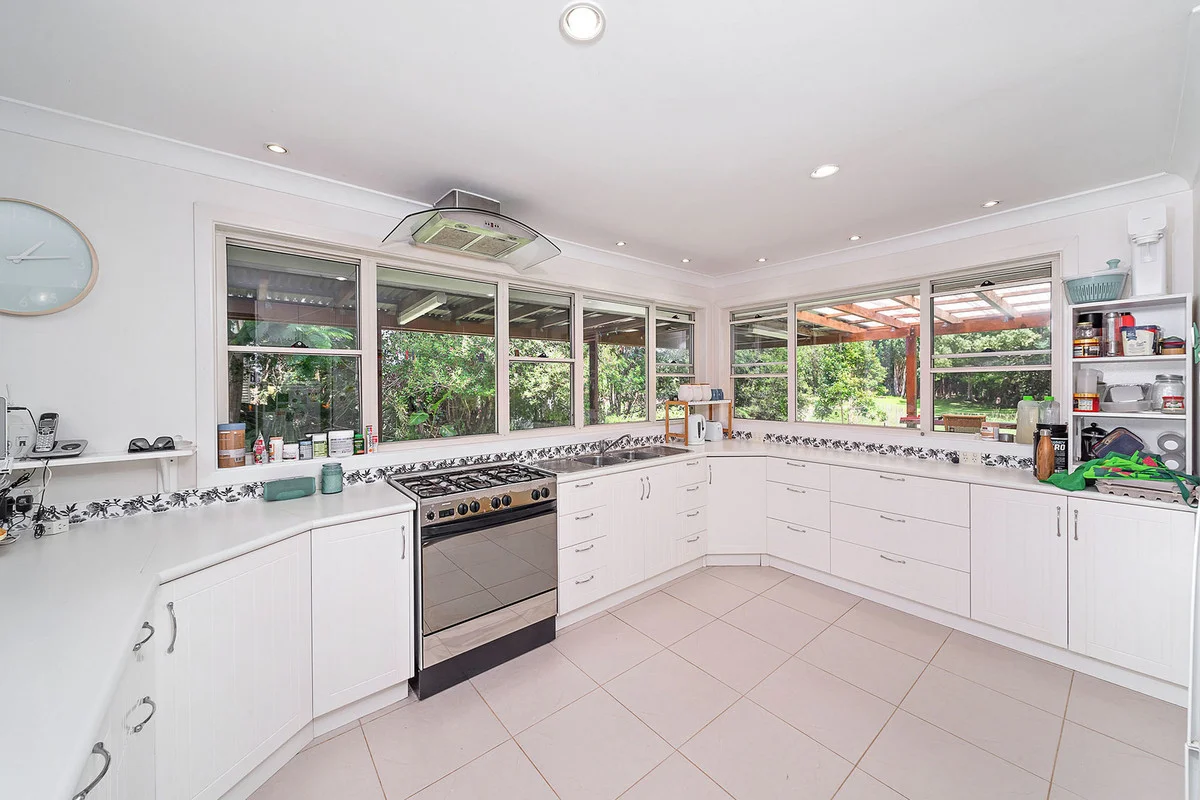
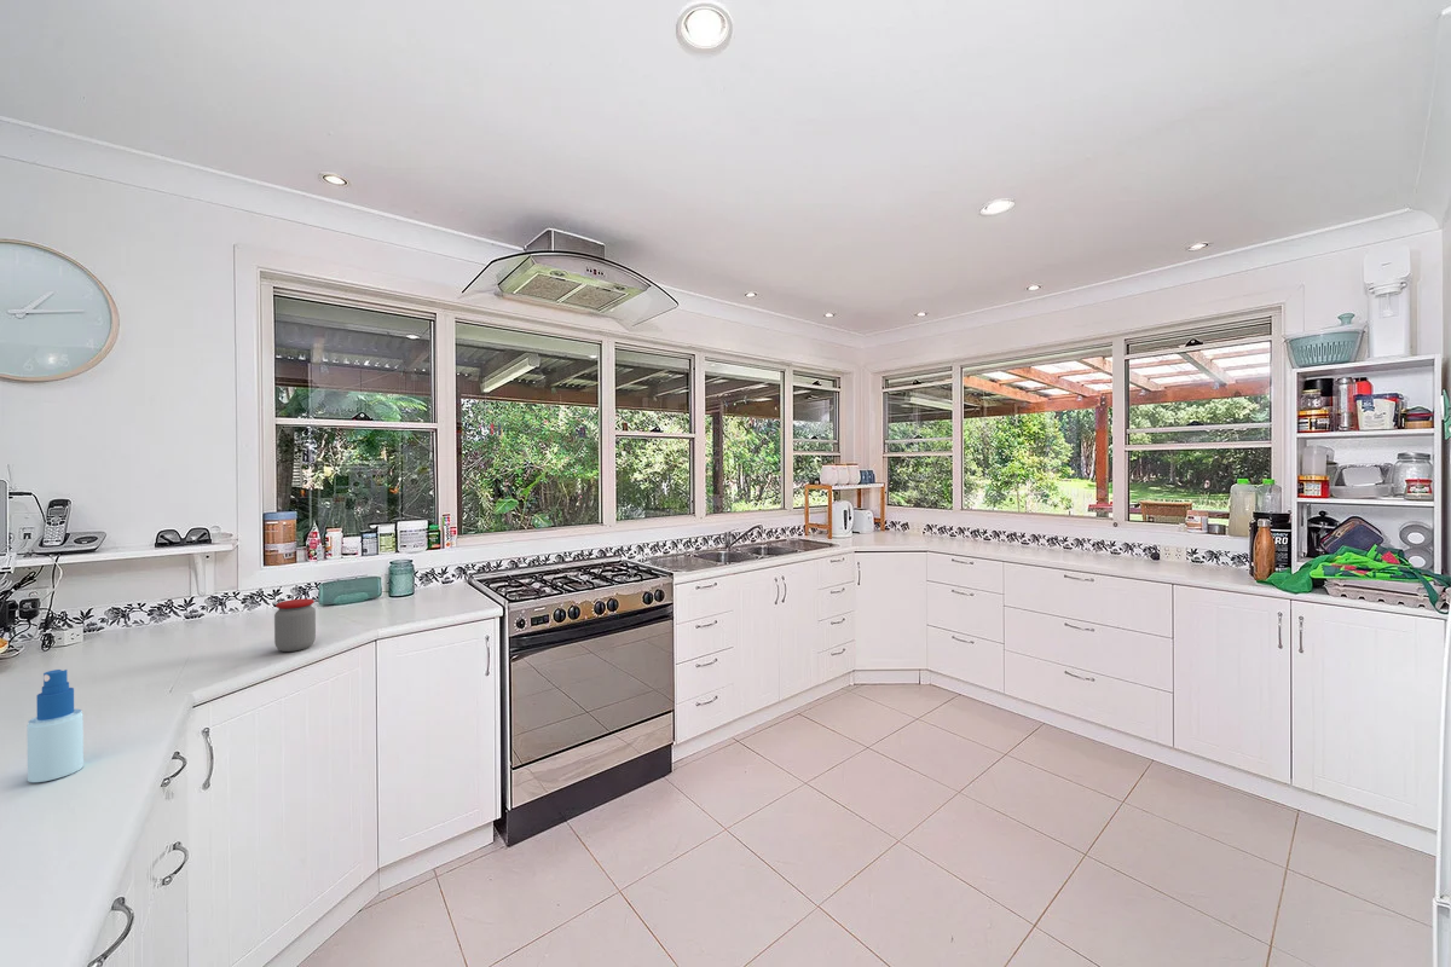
+ spray bottle [27,668,85,783]
+ jar [273,597,317,653]
